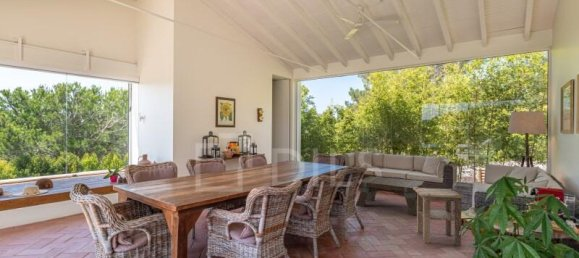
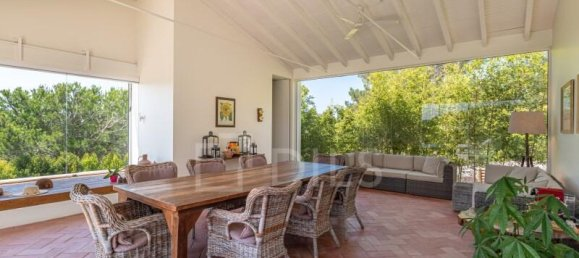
- side table [412,186,468,247]
- coffee table [355,175,426,217]
